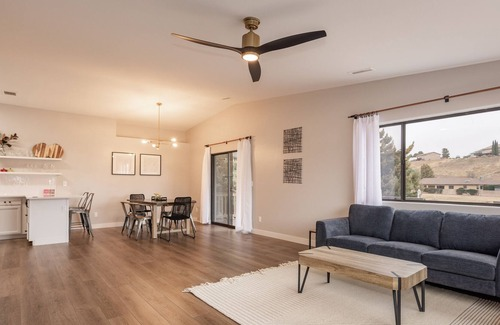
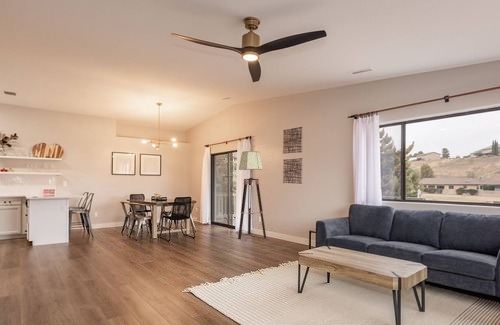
+ floor lamp [237,150,267,240]
